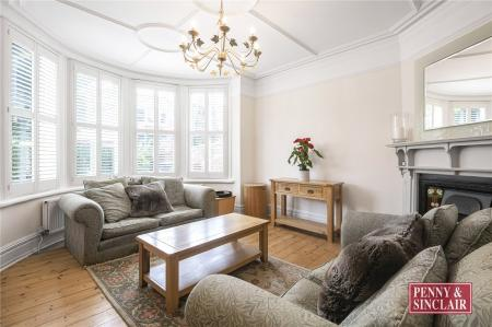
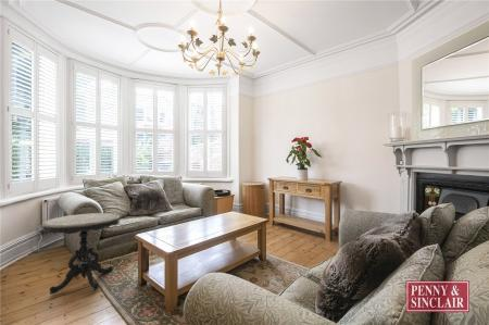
+ side table [41,212,121,296]
